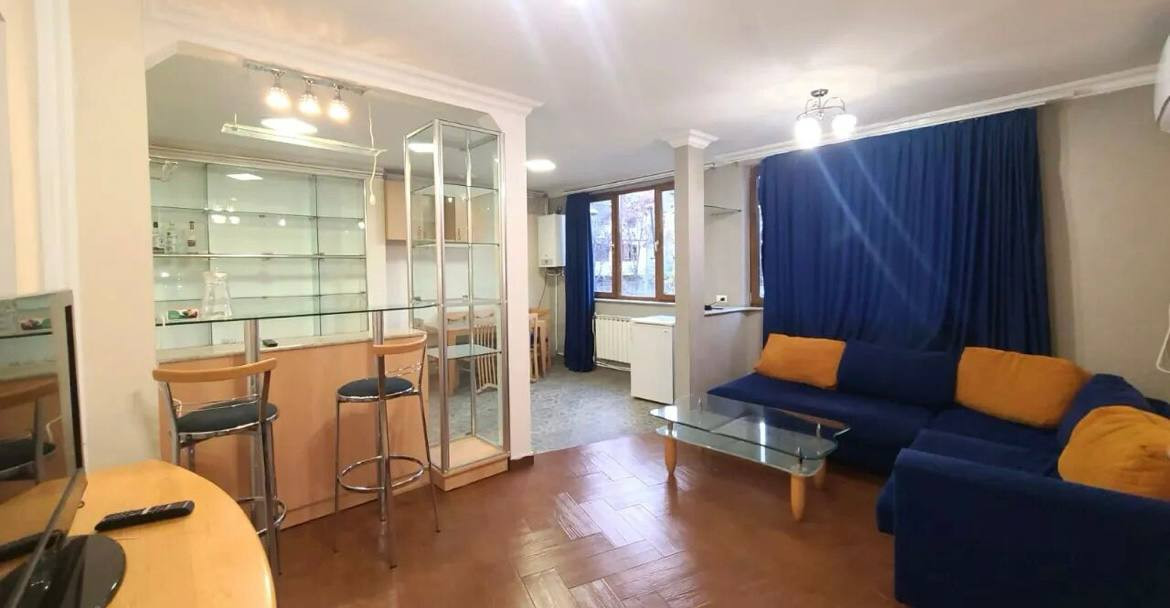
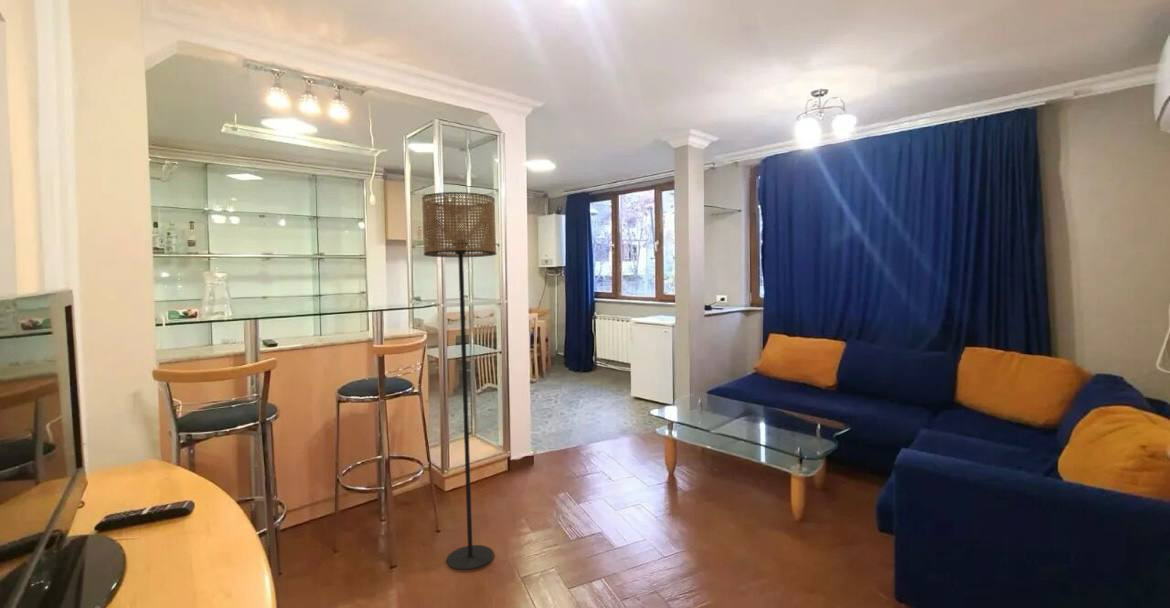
+ floor lamp [421,191,497,571]
